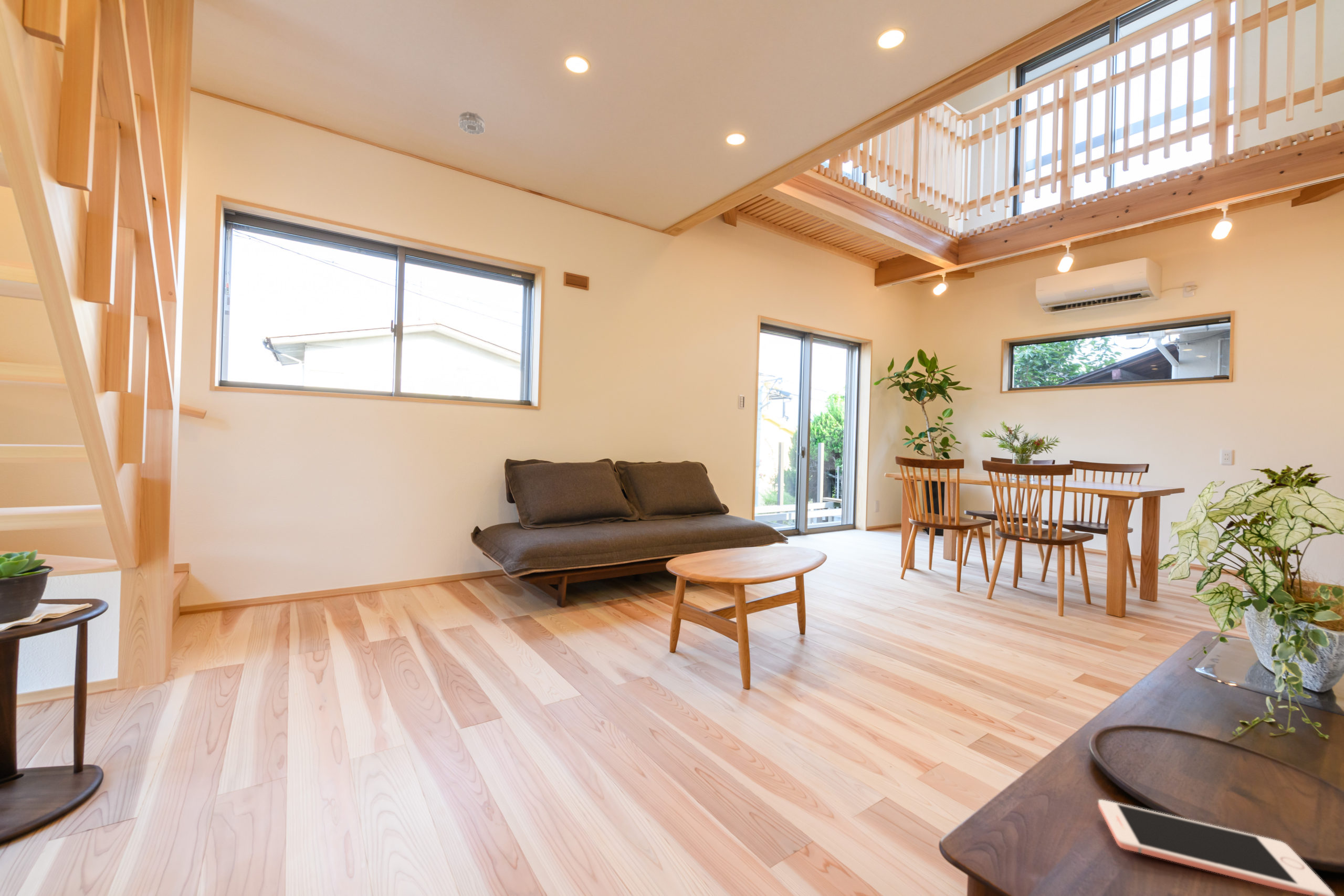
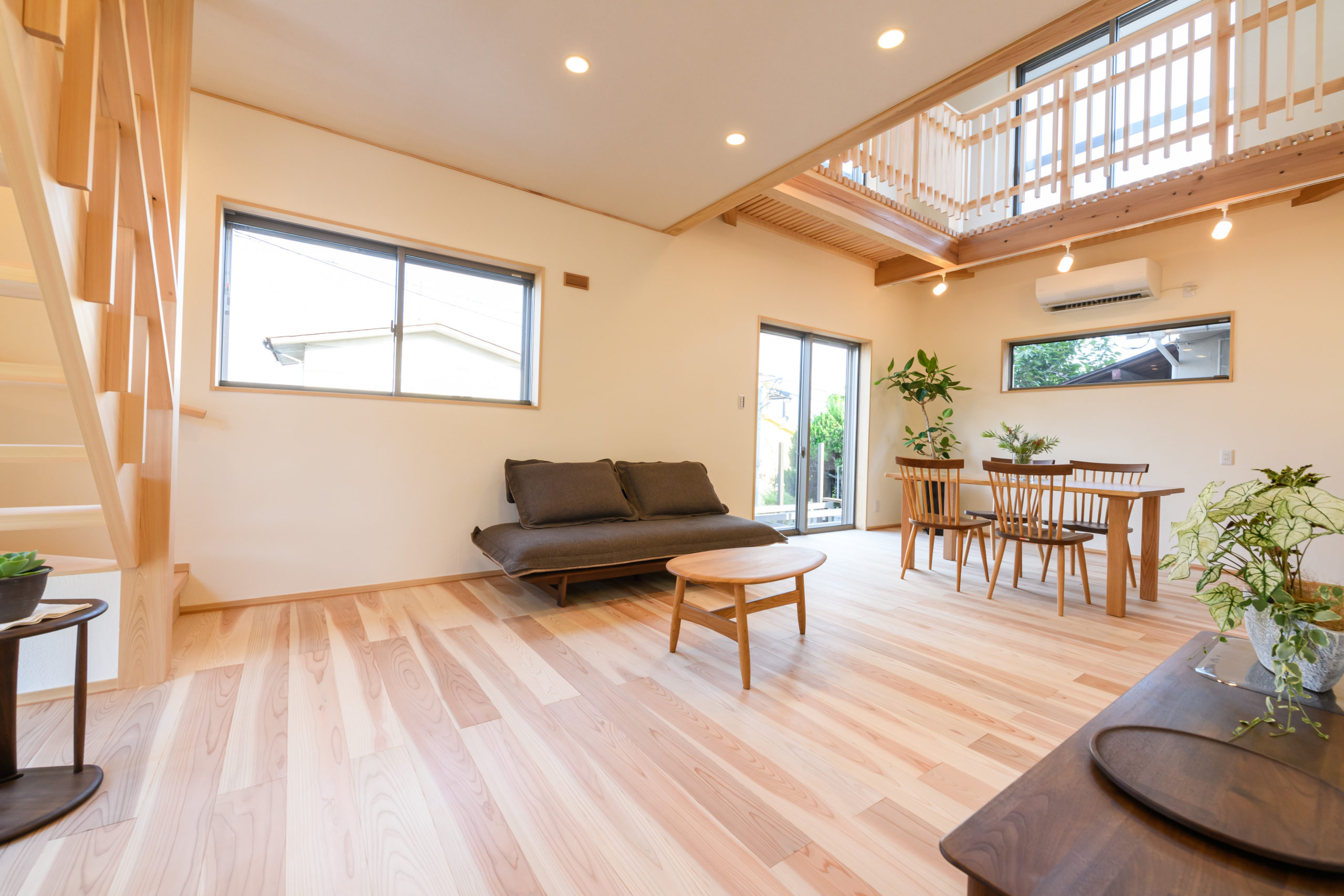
- smoke detector [458,111,486,135]
- cell phone [1098,799,1336,896]
